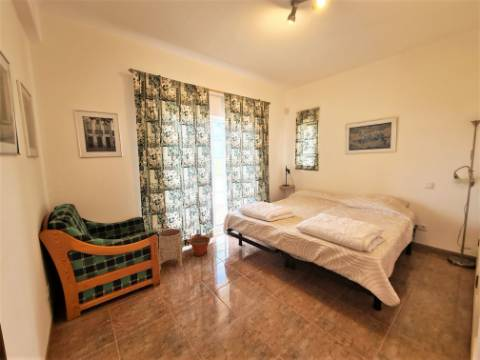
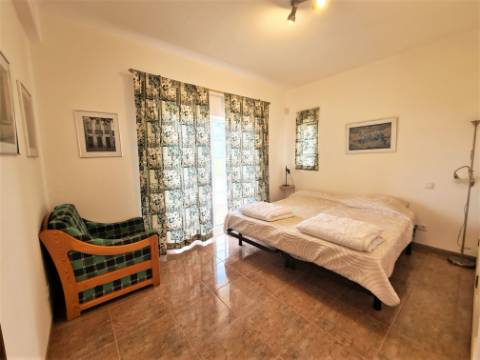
- plant pot [188,235,211,257]
- planter [157,228,184,271]
